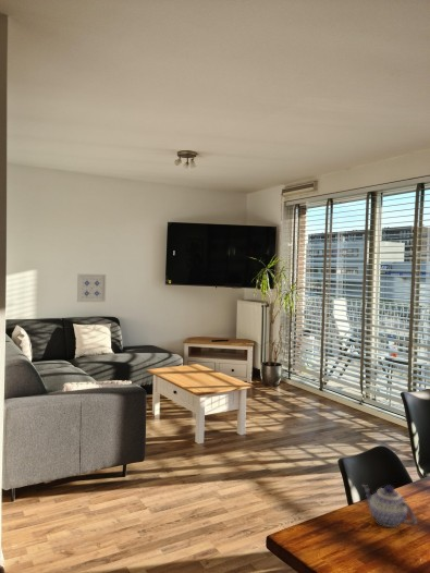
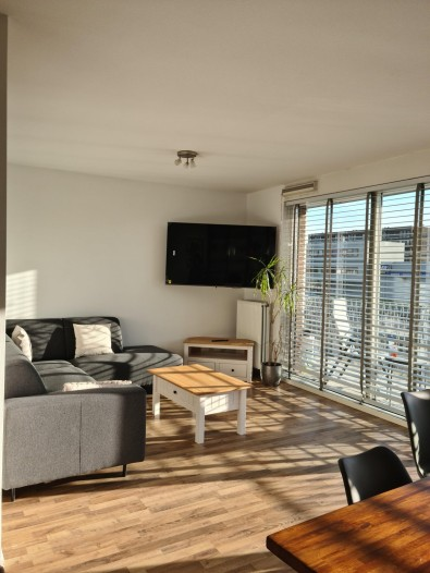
- teapot [360,484,418,528]
- wall art [76,272,107,303]
